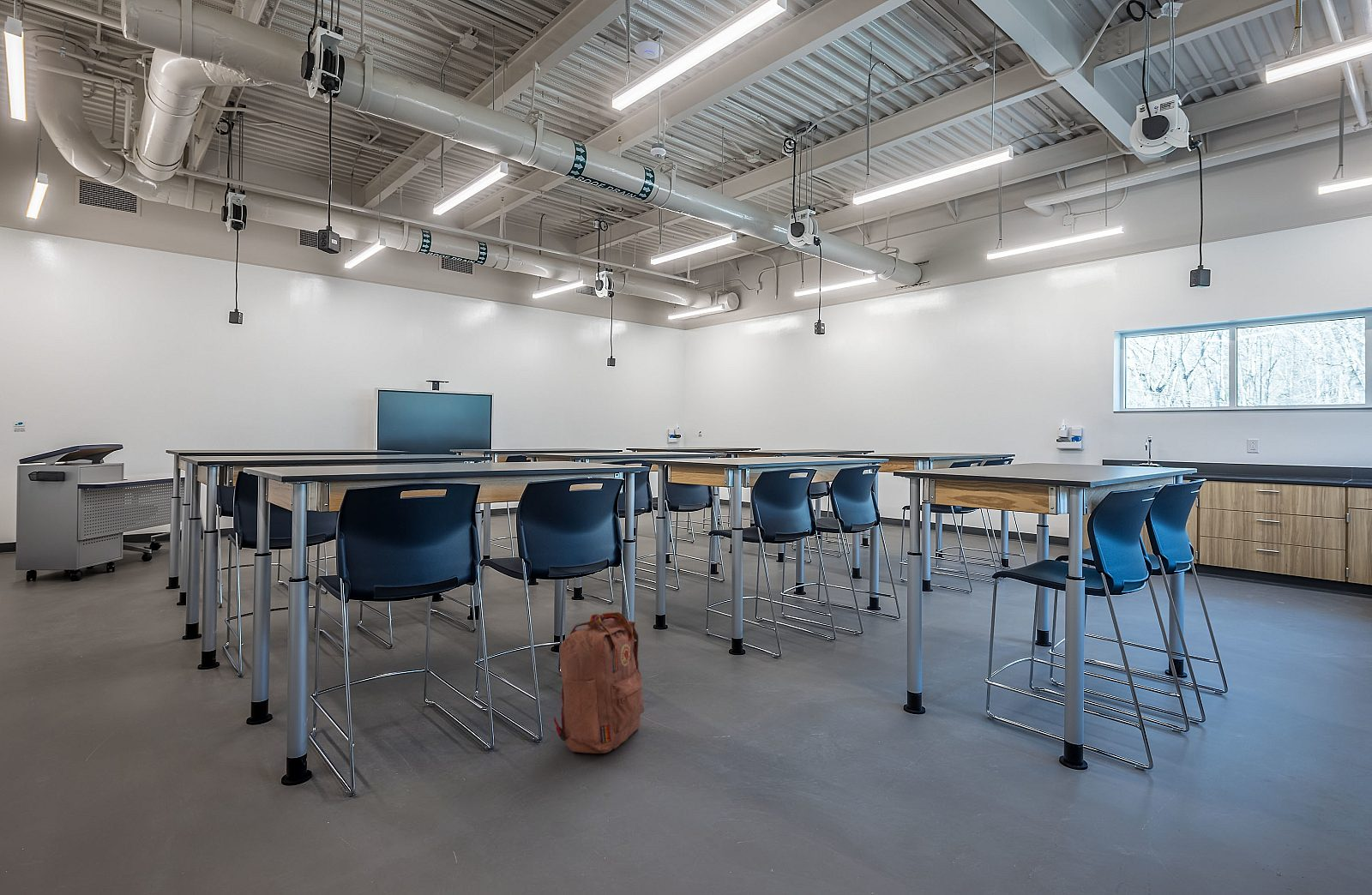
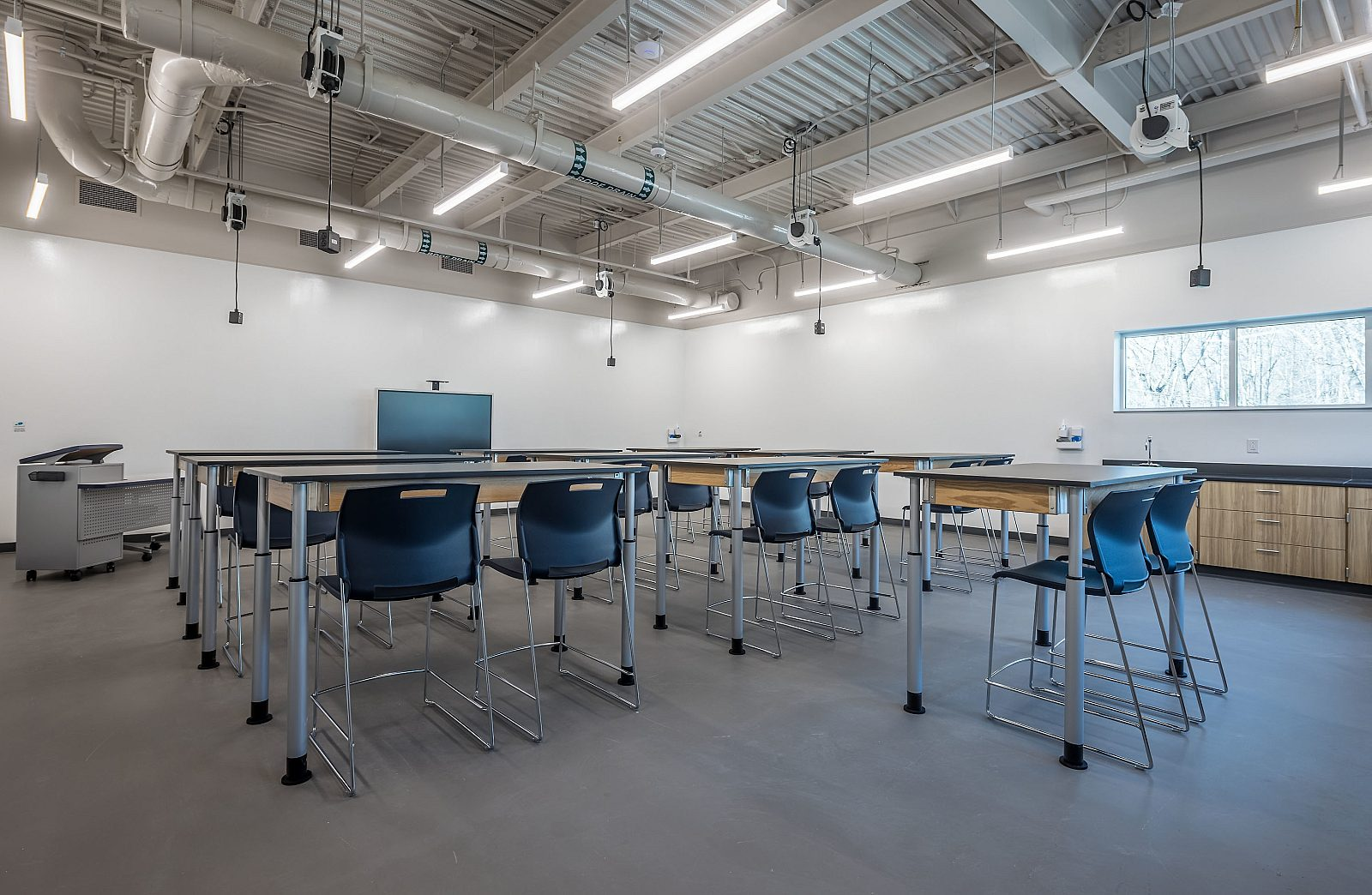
- backpack [553,611,645,754]
